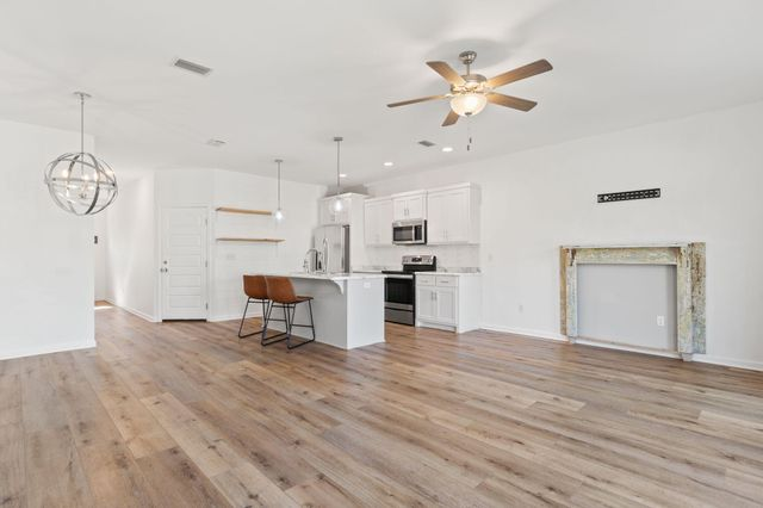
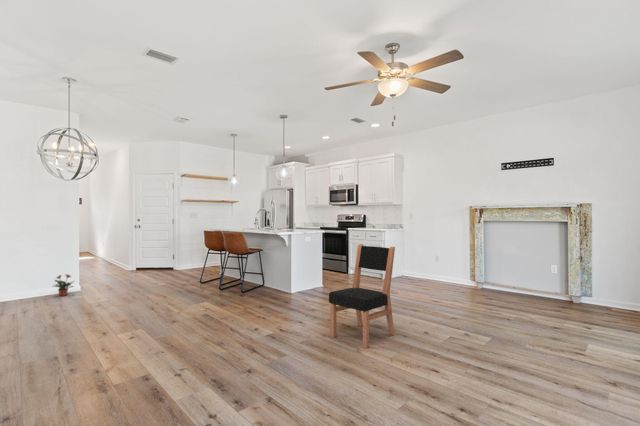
+ potted plant [53,273,75,297]
+ dining chair [328,243,396,349]
